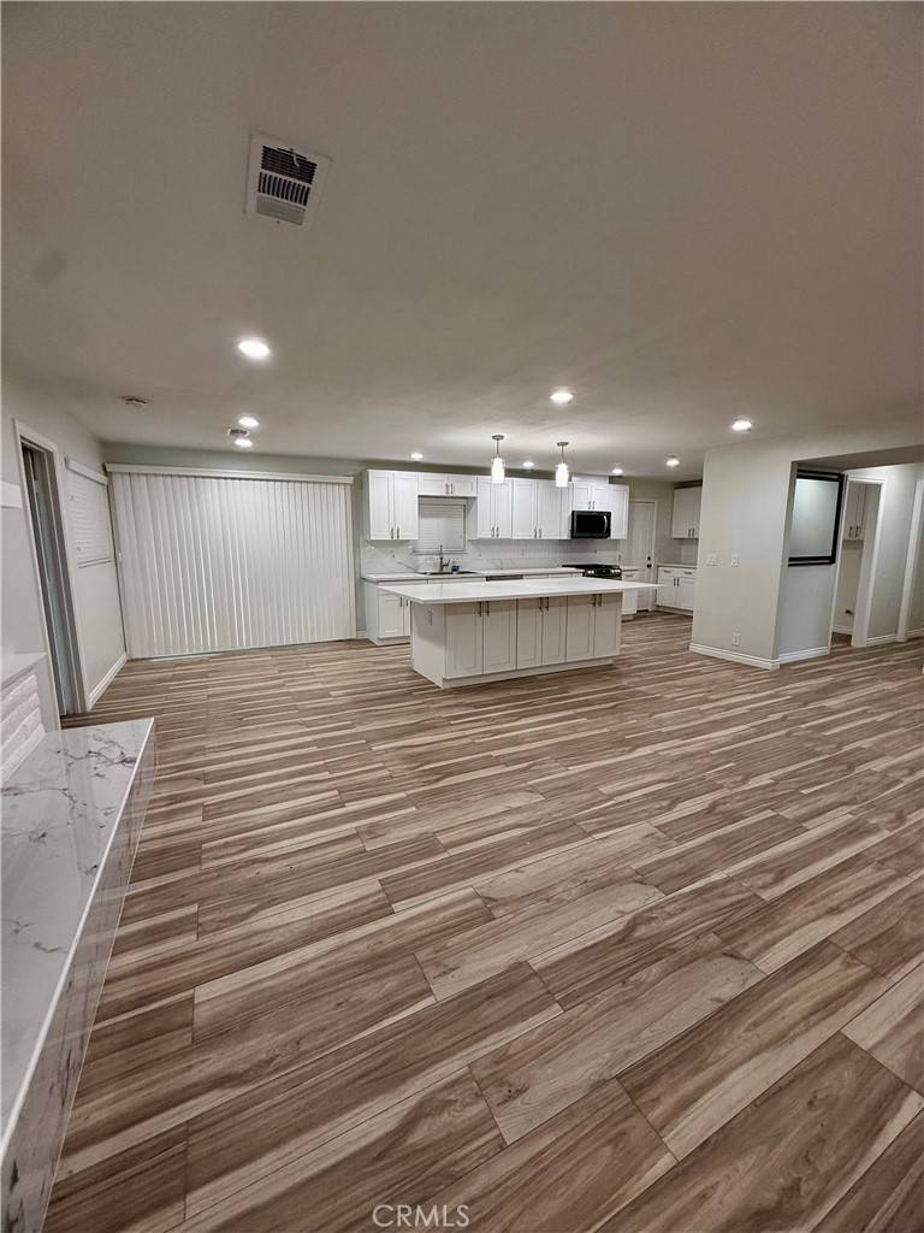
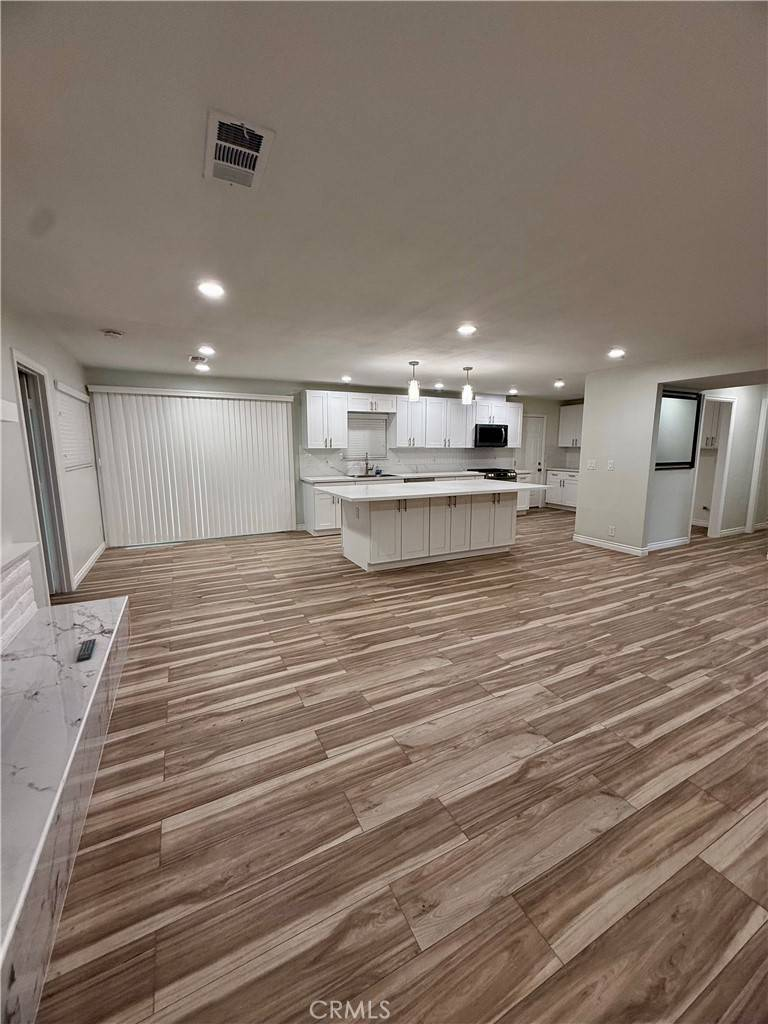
+ remote control [76,638,97,663]
